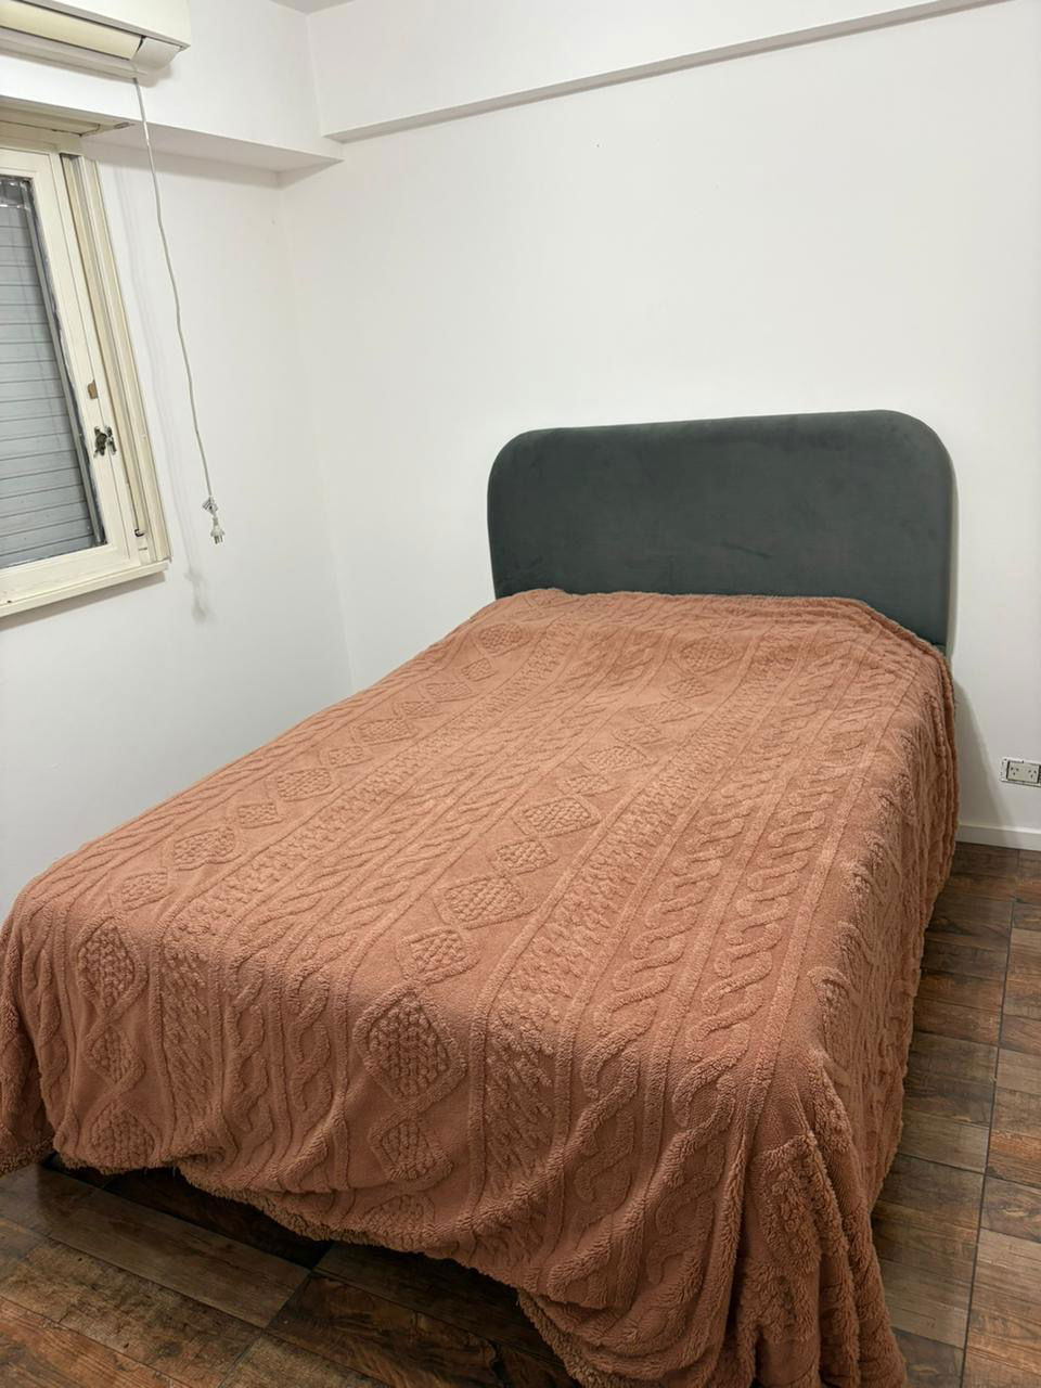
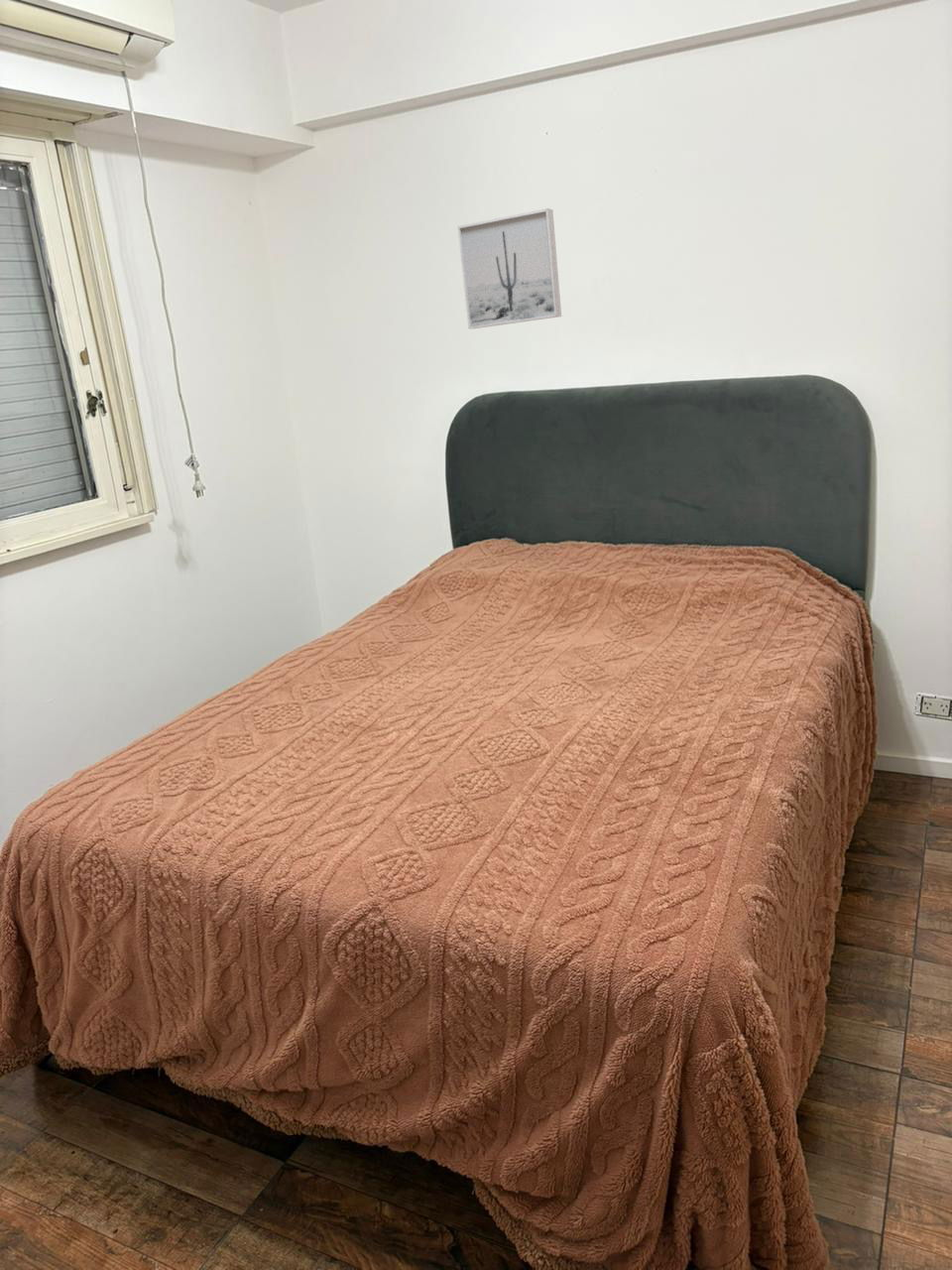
+ wall art [457,207,562,329]
